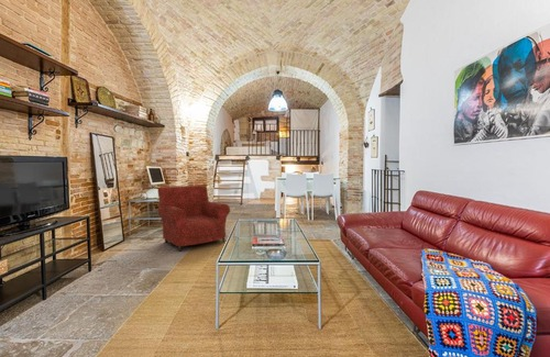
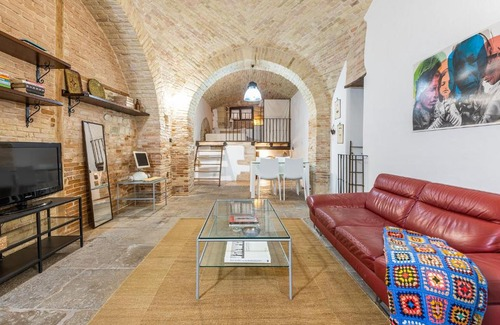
- armchair [156,185,231,253]
